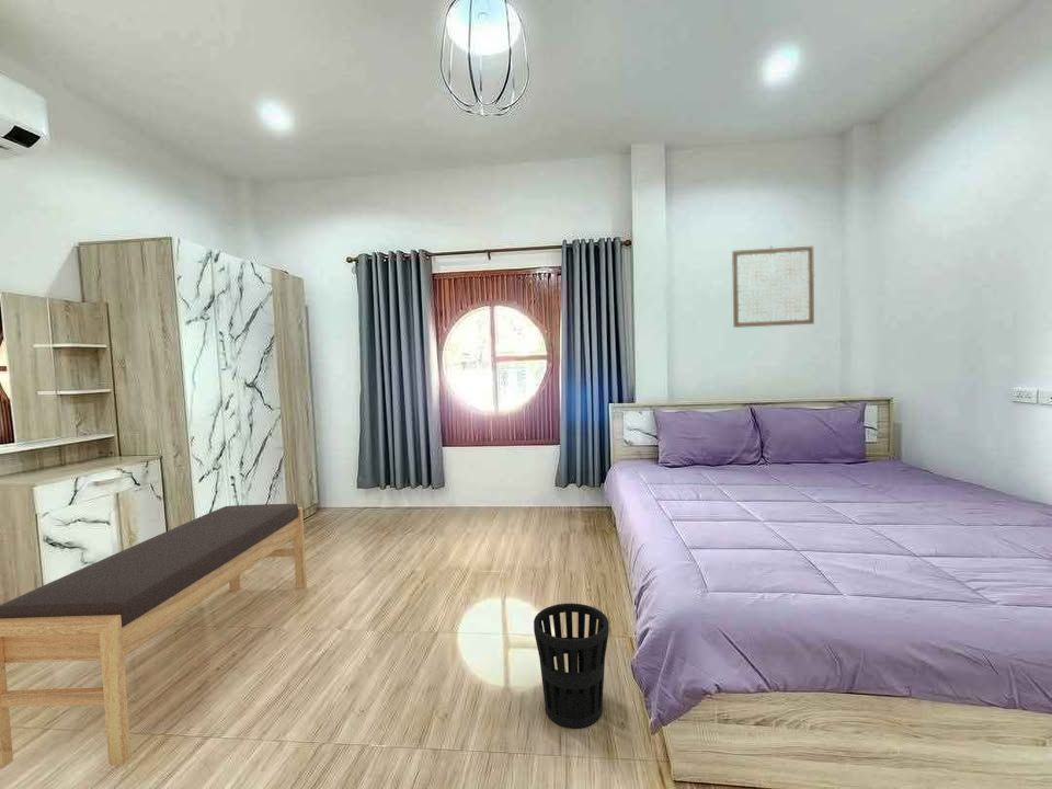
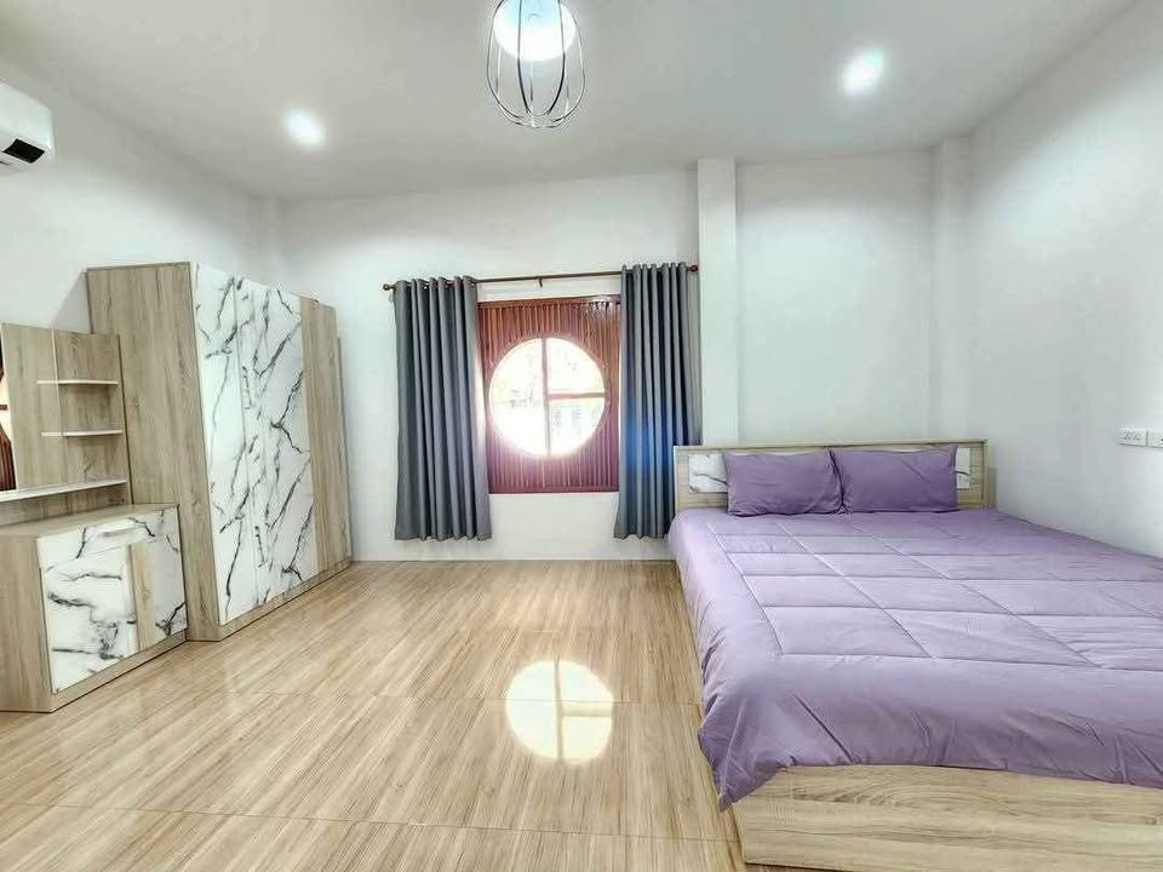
- bench [0,503,308,769]
- wastebasket [533,603,610,729]
- wall art [731,245,815,329]
